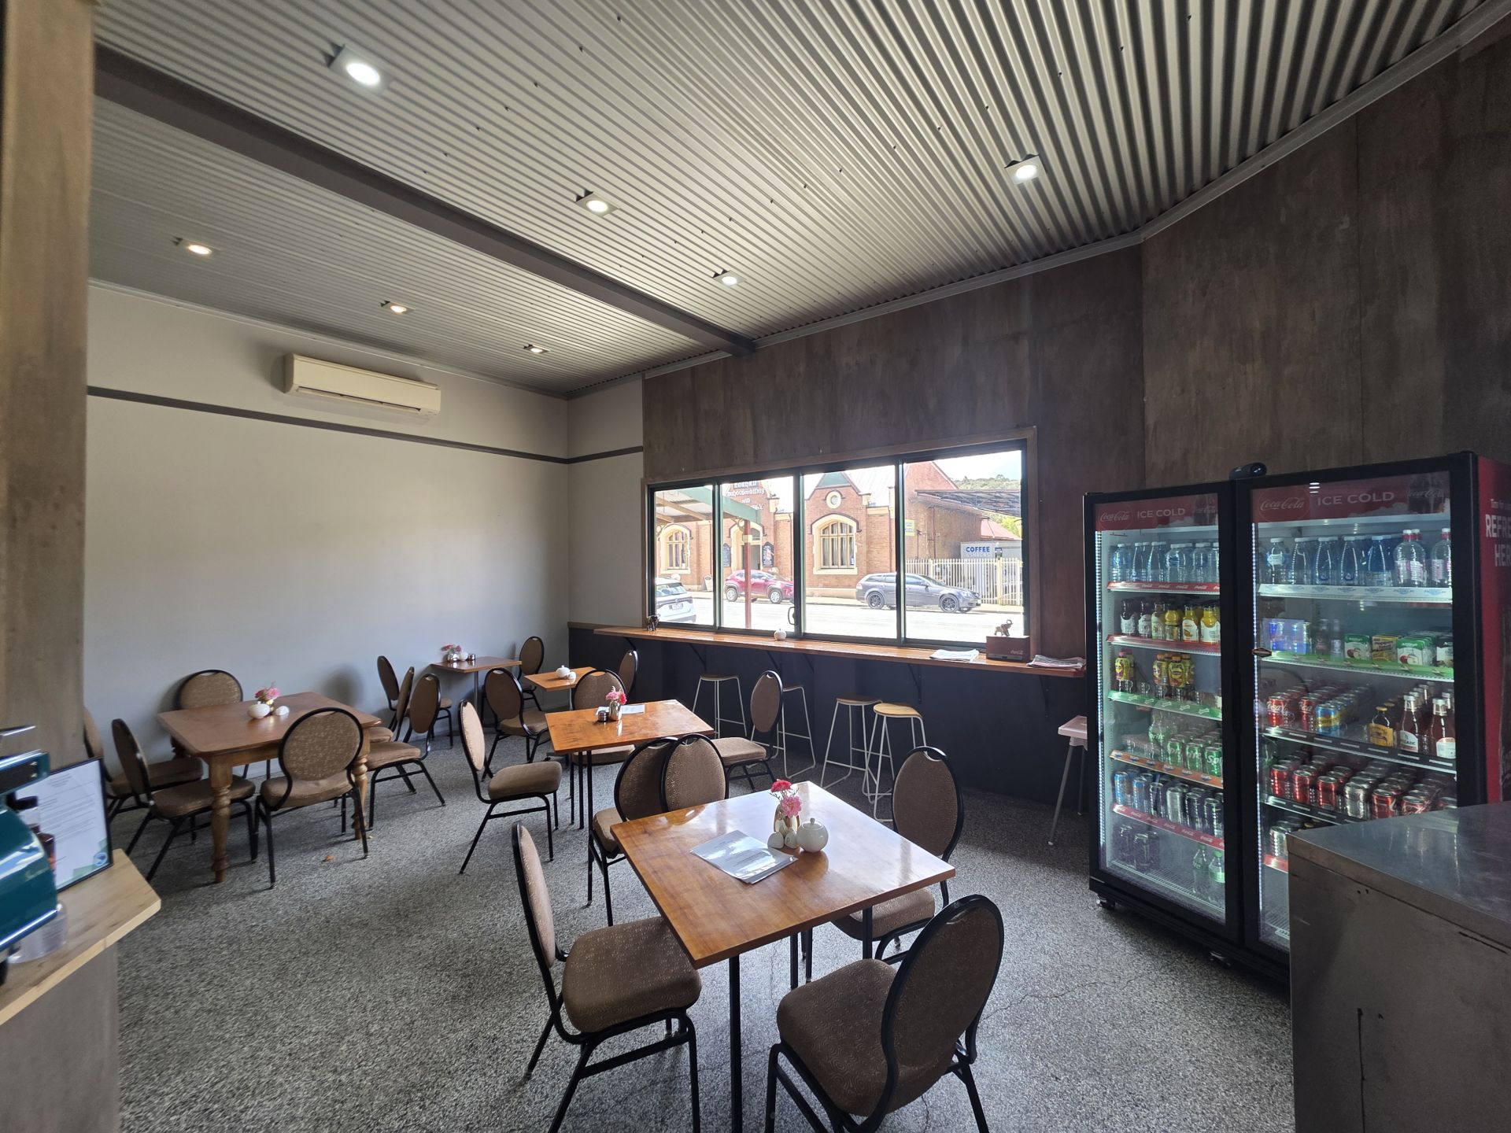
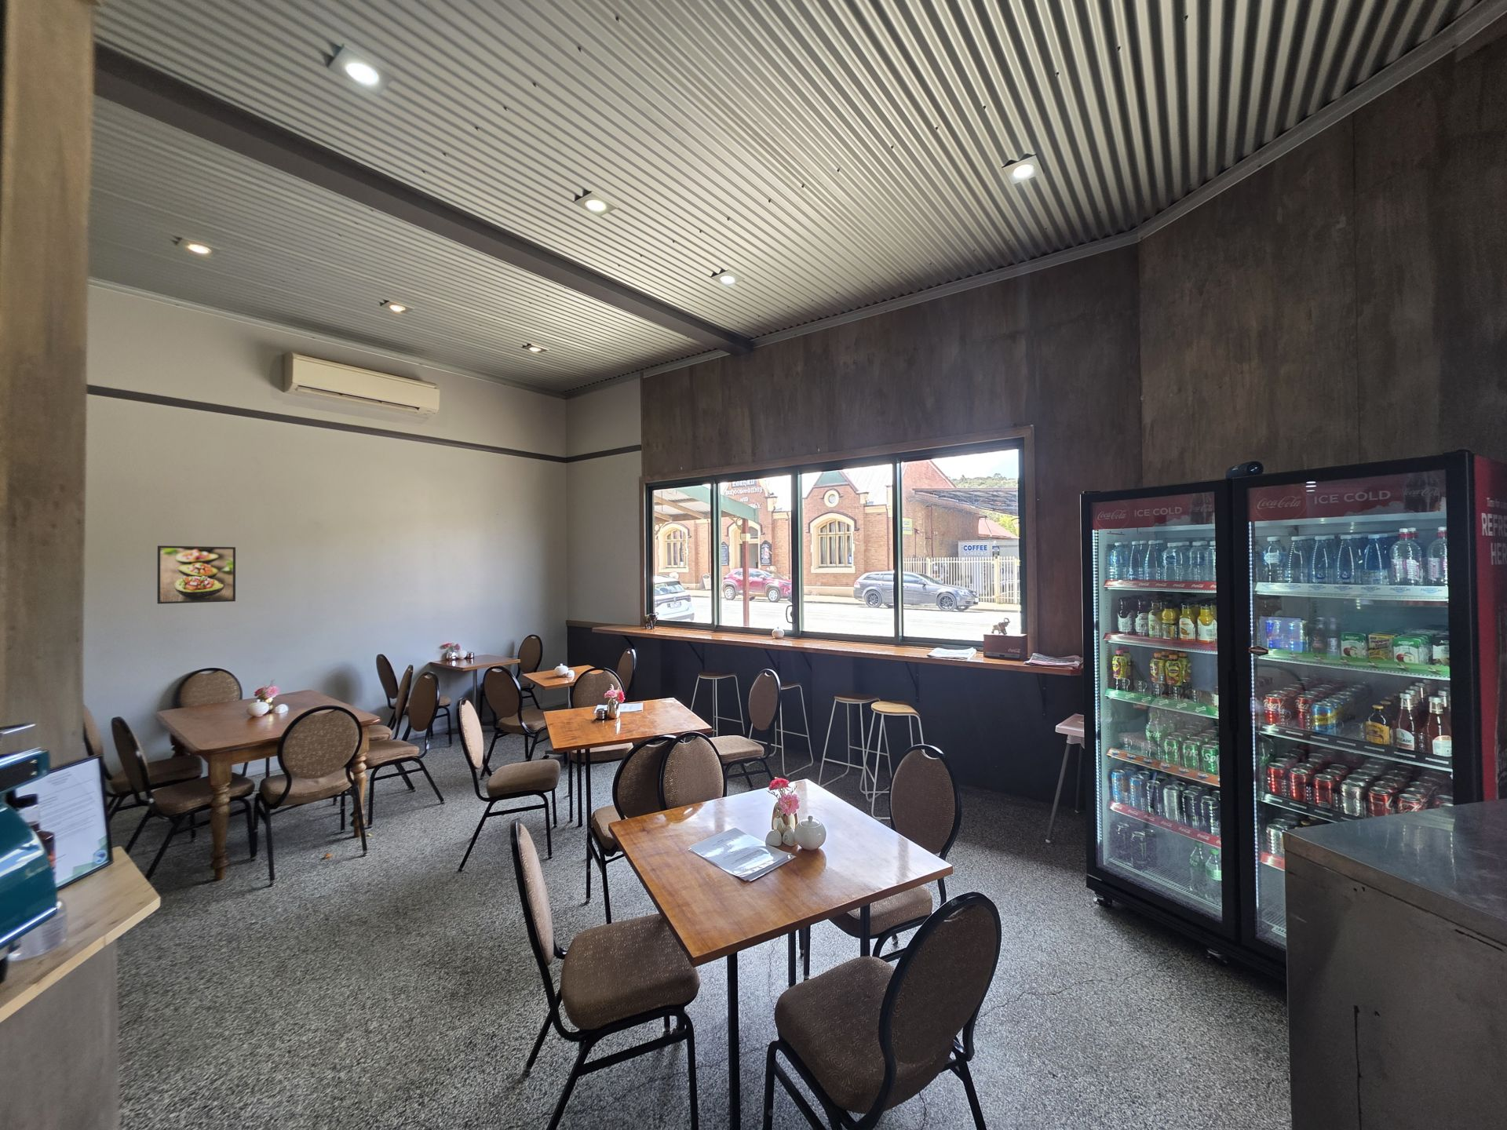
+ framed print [157,545,236,605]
